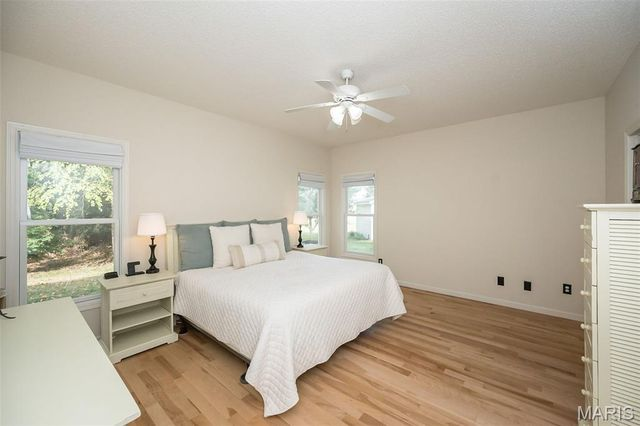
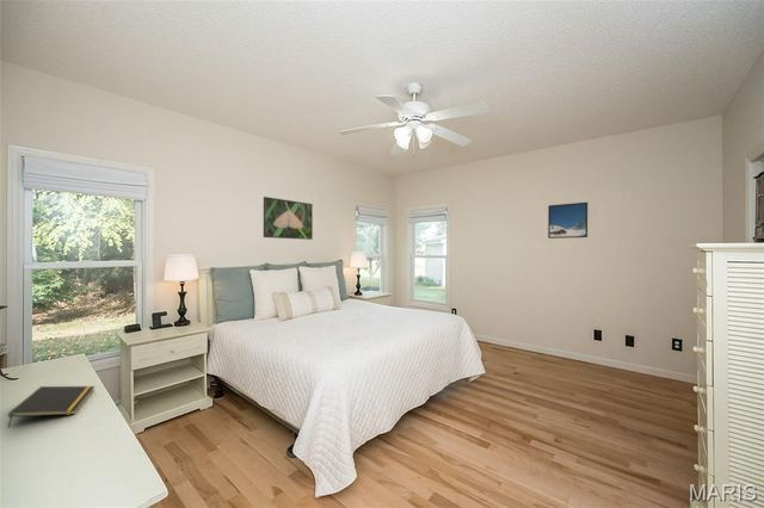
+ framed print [547,202,589,240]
+ notepad [7,385,96,428]
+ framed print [263,196,314,241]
